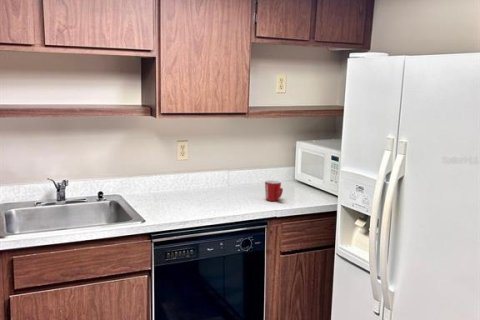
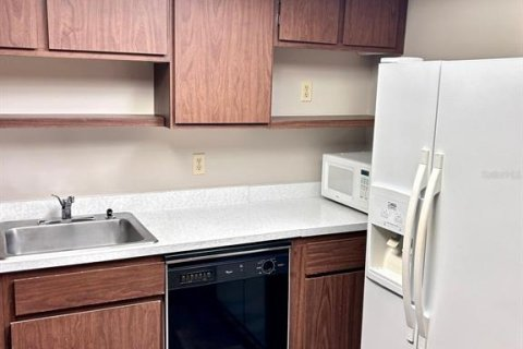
- mug [264,179,284,202]
